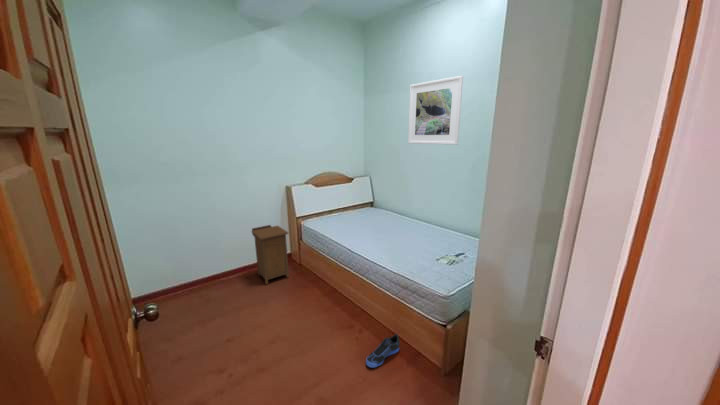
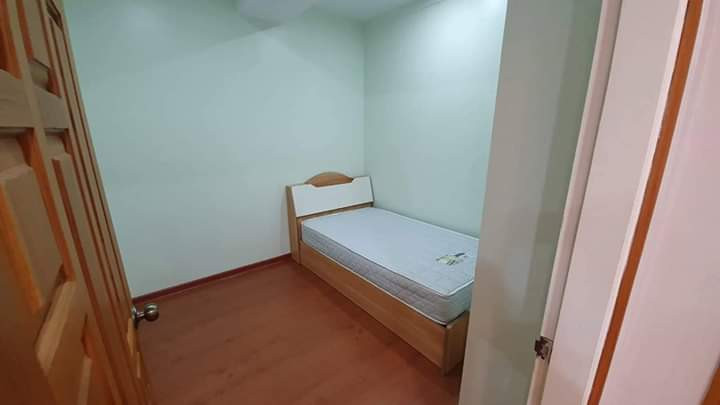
- sneaker [365,333,401,369]
- nightstand [250,224,290,286]
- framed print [407,75,464,146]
